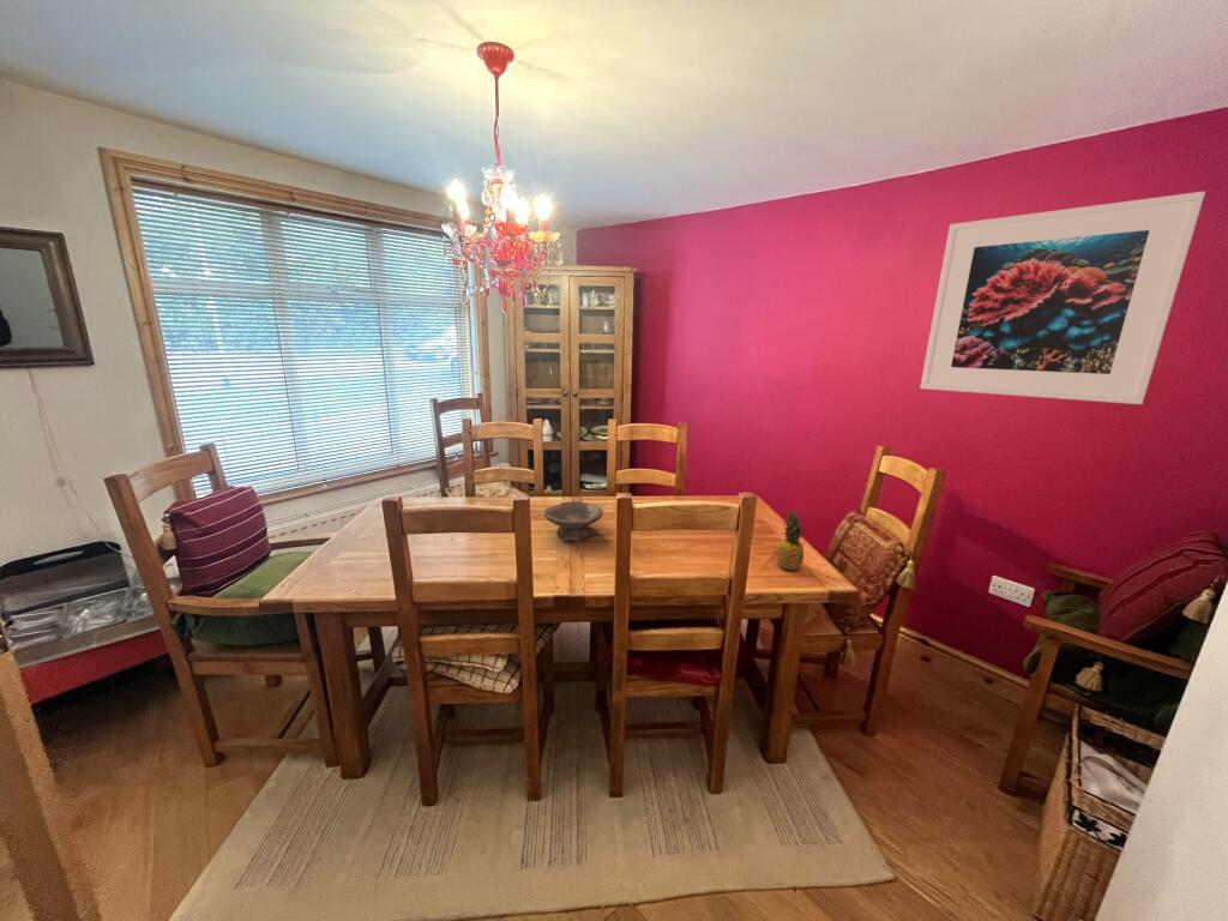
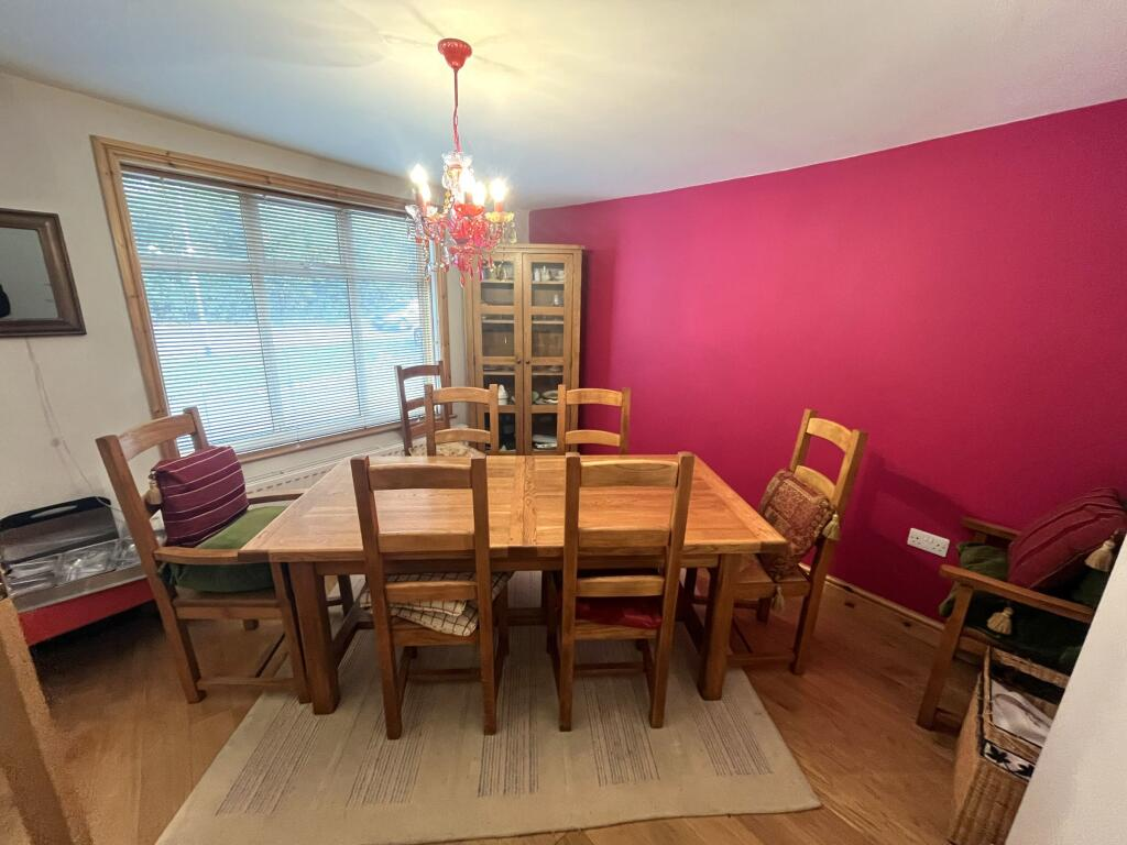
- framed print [919,191,1206,405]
- fruit [776,507,805,571]
- bowl [543,500,603,542]
